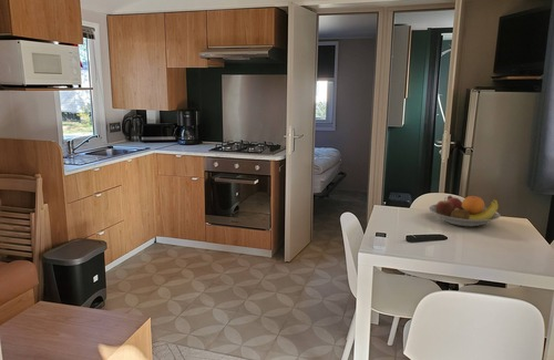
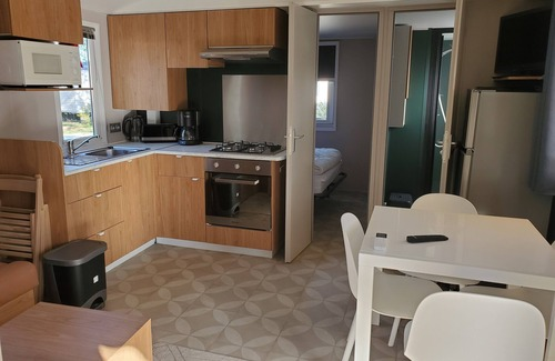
- fruit bowl [428,195,501,228]
